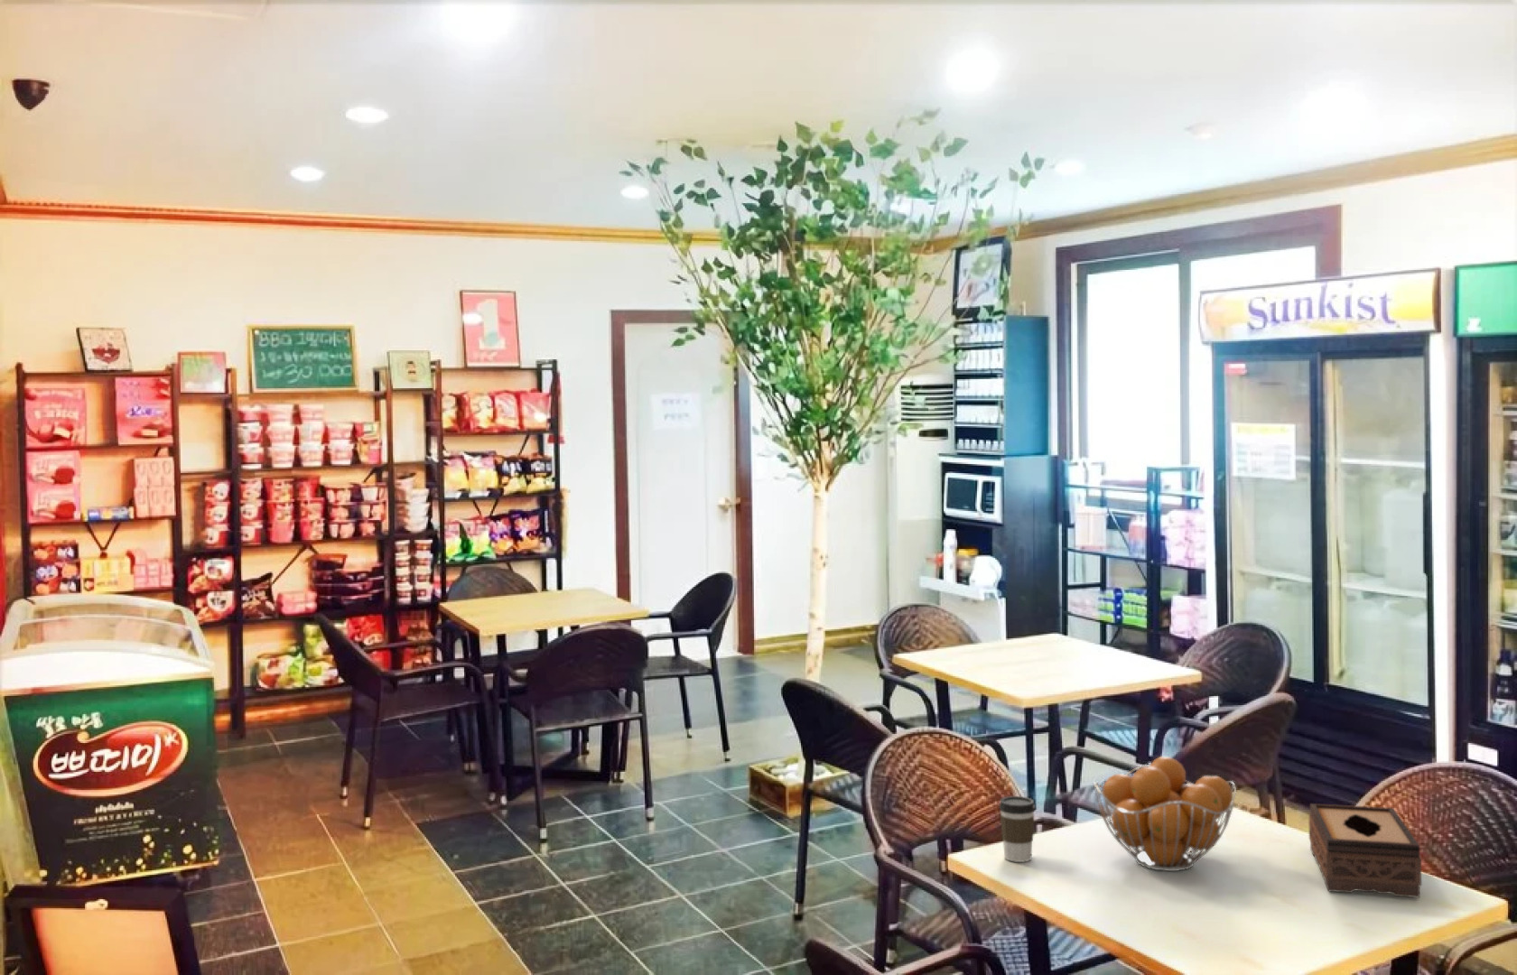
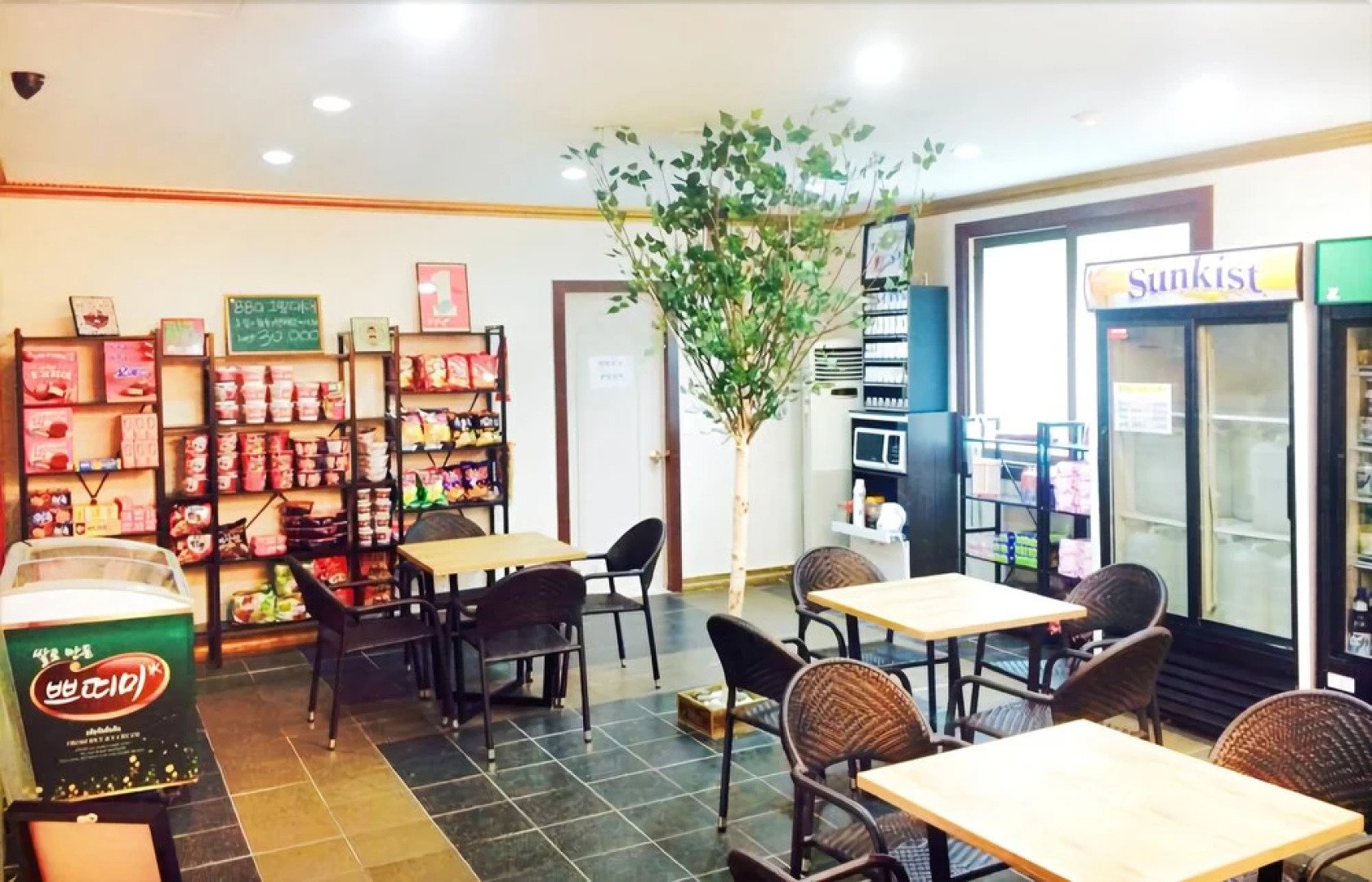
- coffee cup [998,795,1037,863]
- tissue box [1308,803,1422,899]
- fruit basket [1091,756,1237,872]
